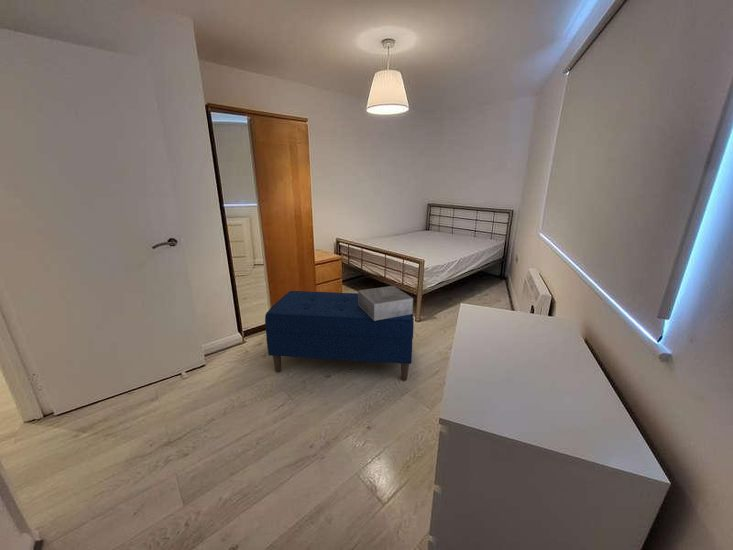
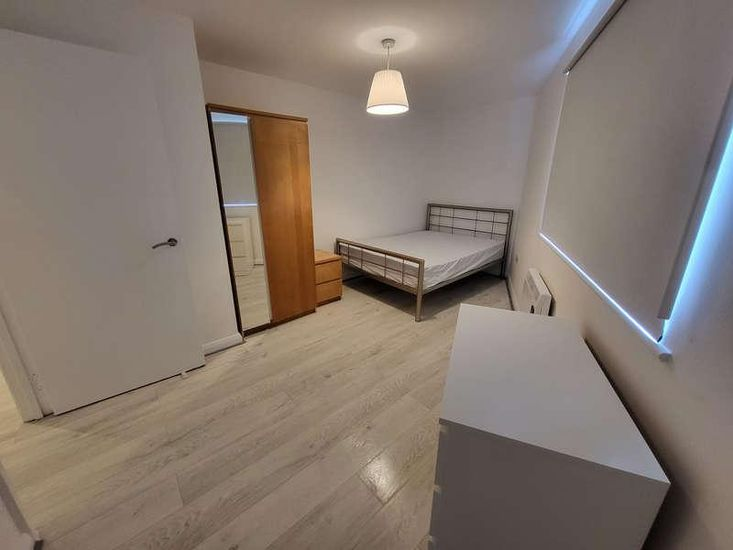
- bench [264,290,415,381]
- decorative box [357,285,414,321]
